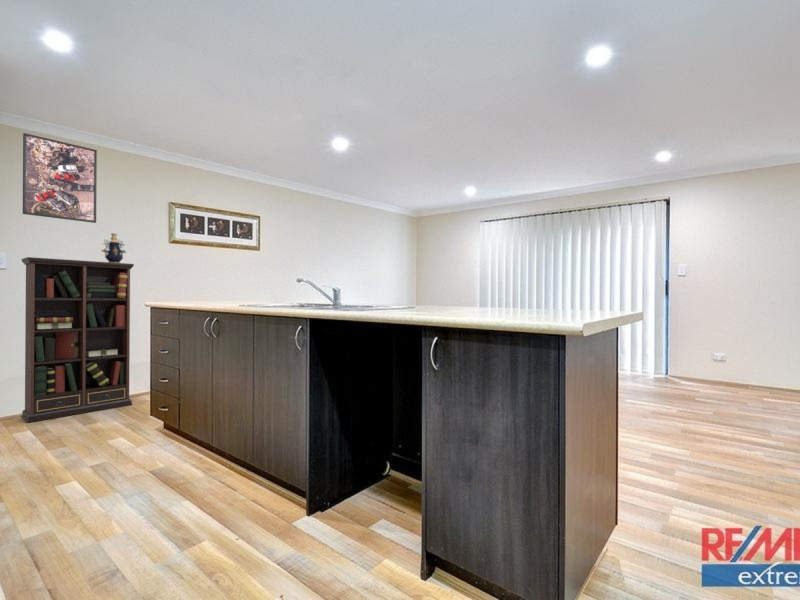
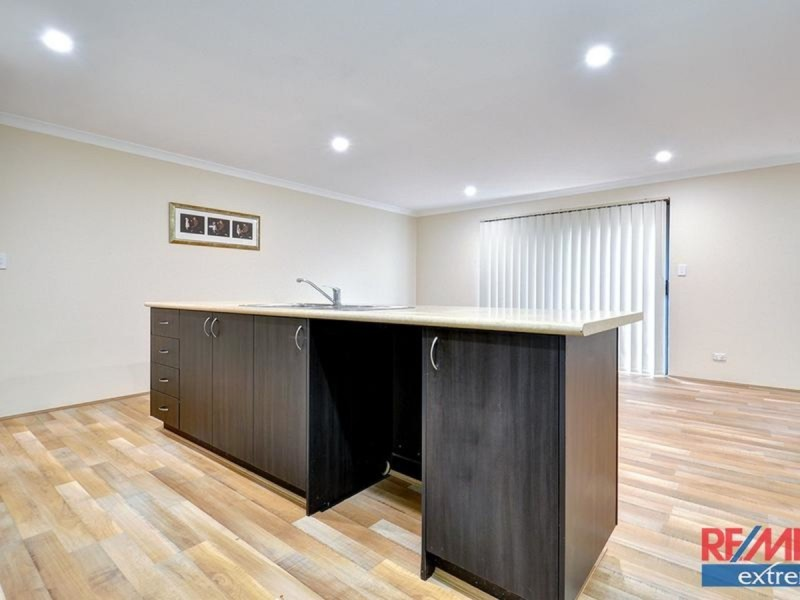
- bookcase [20,256,135,424]
- decorative vase [100,232,127,263]
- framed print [22,132,98,224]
